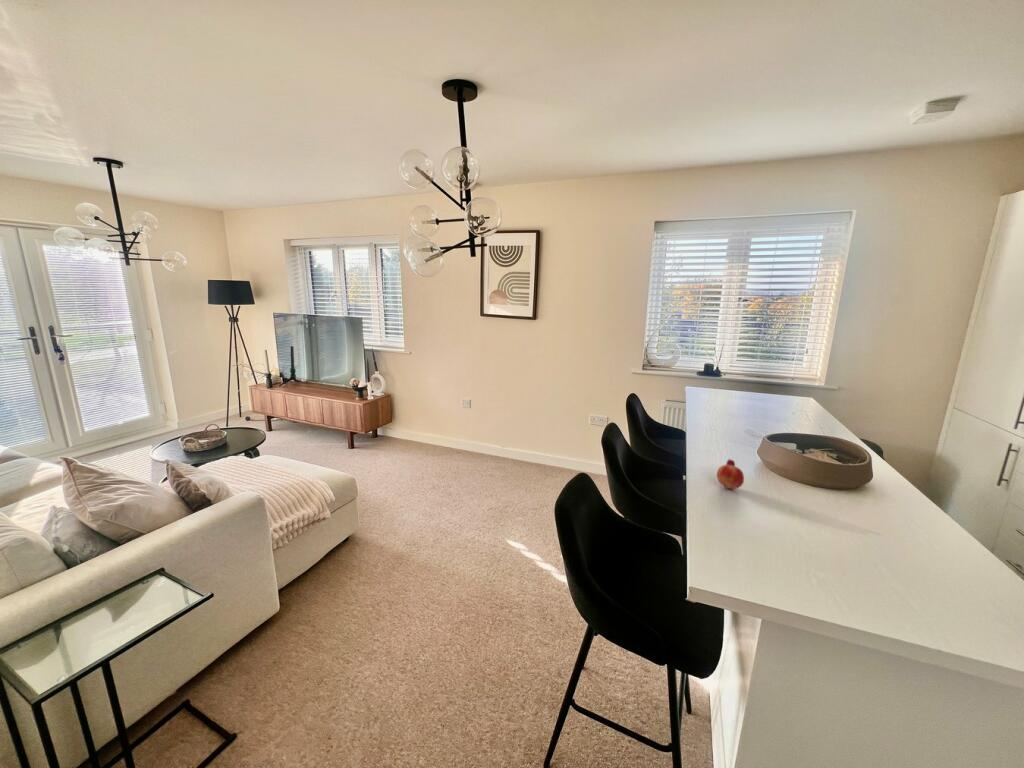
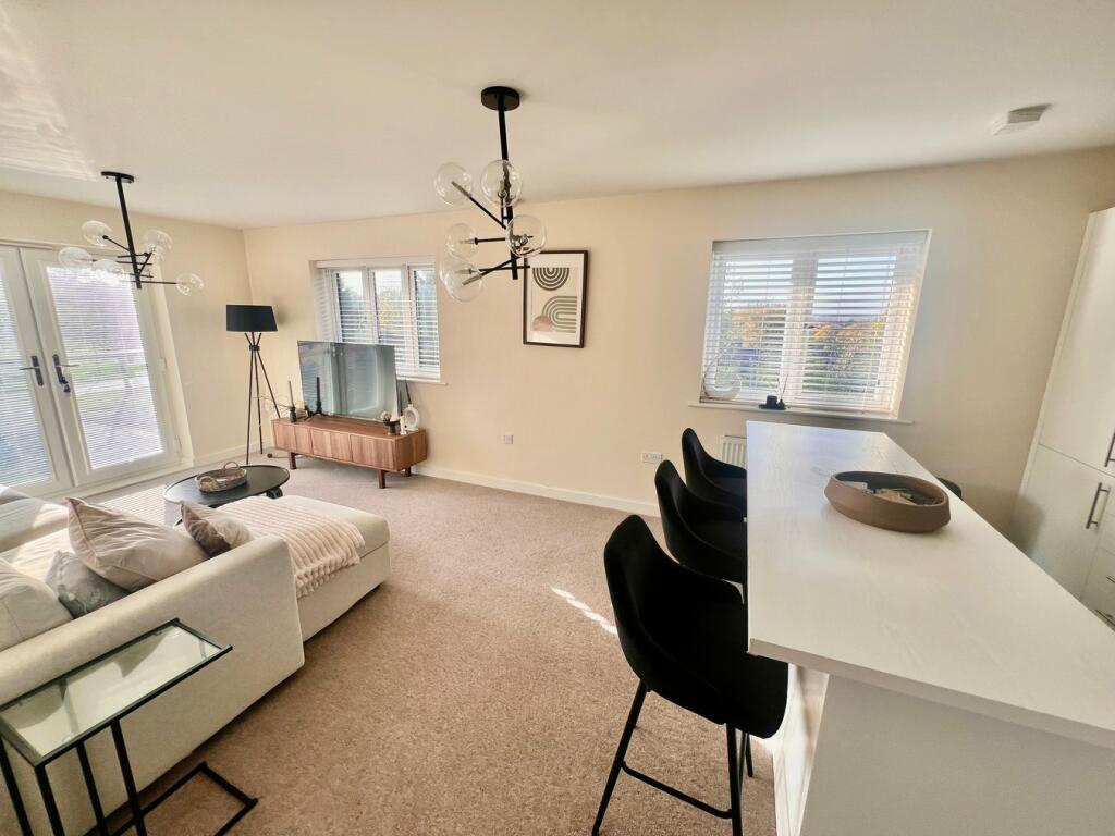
- fruit [716,458,745,491]
